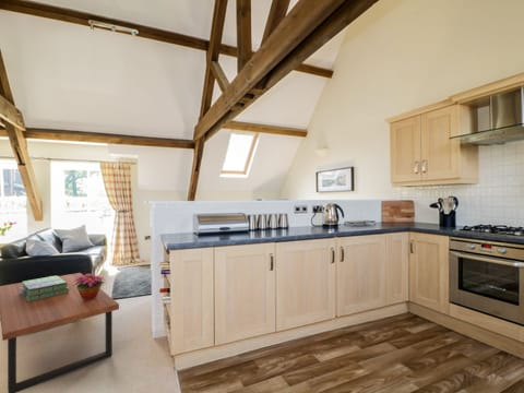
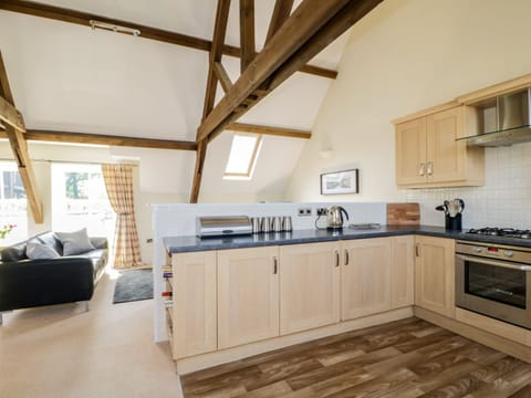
- stack of books [20,275,69,301]
- coffee table [0,272,120,393]
- flower arrangement [73,272,108,300]
